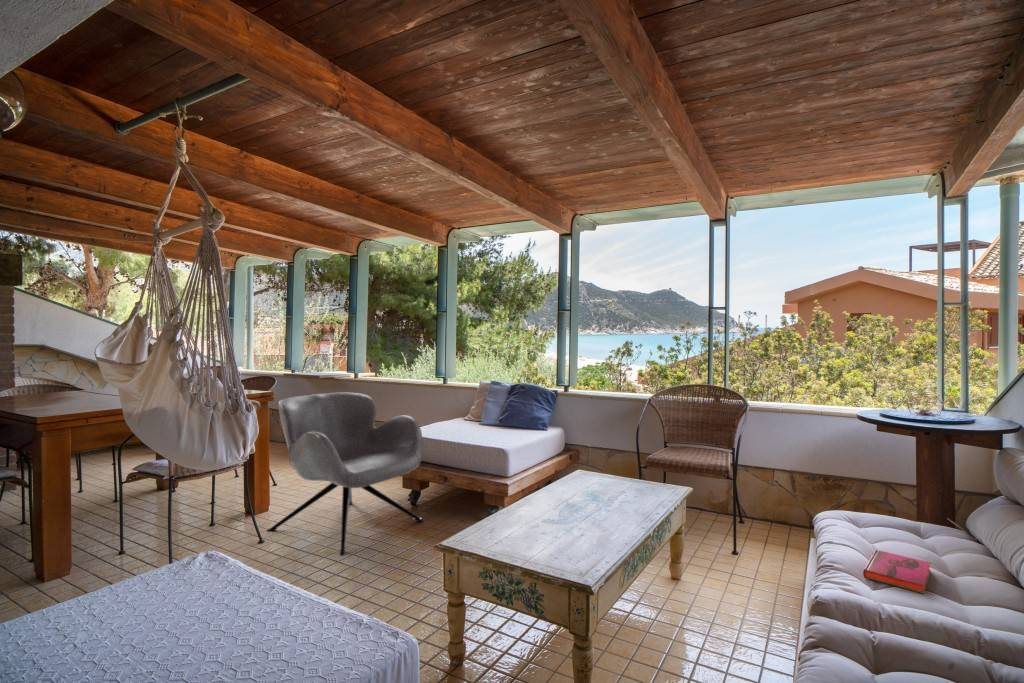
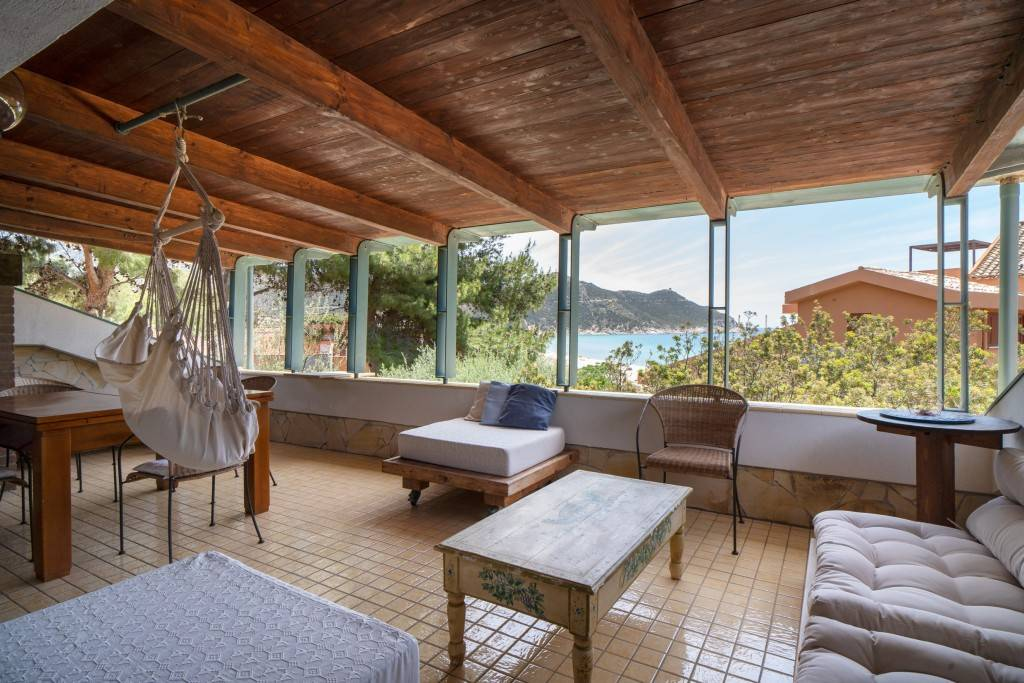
- armchair [265,391,425,557]
- hardback book [862,548,932,594]
